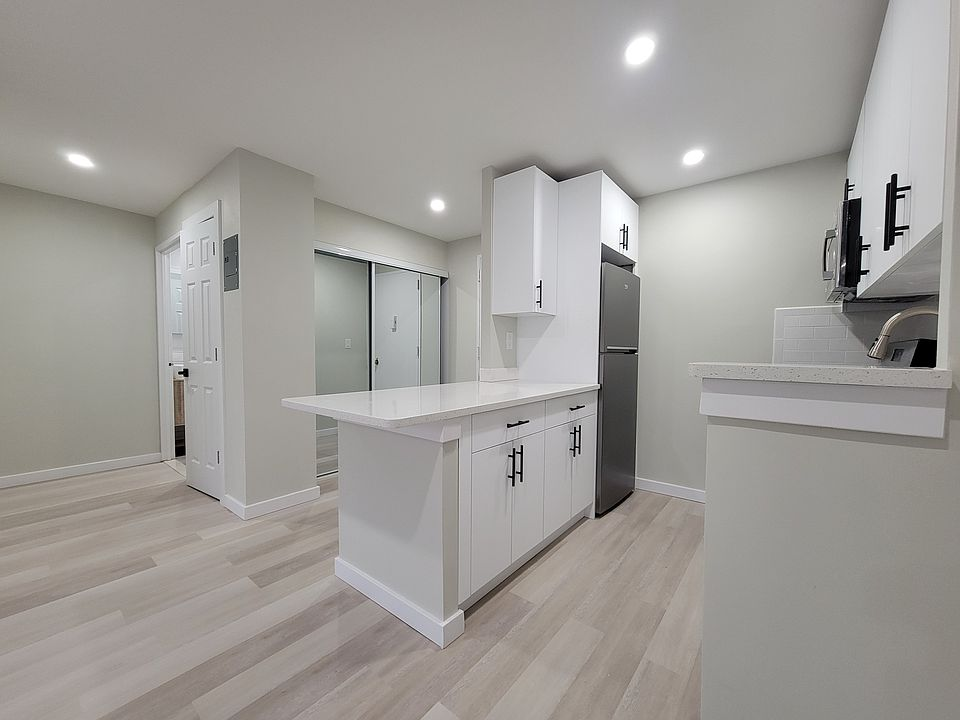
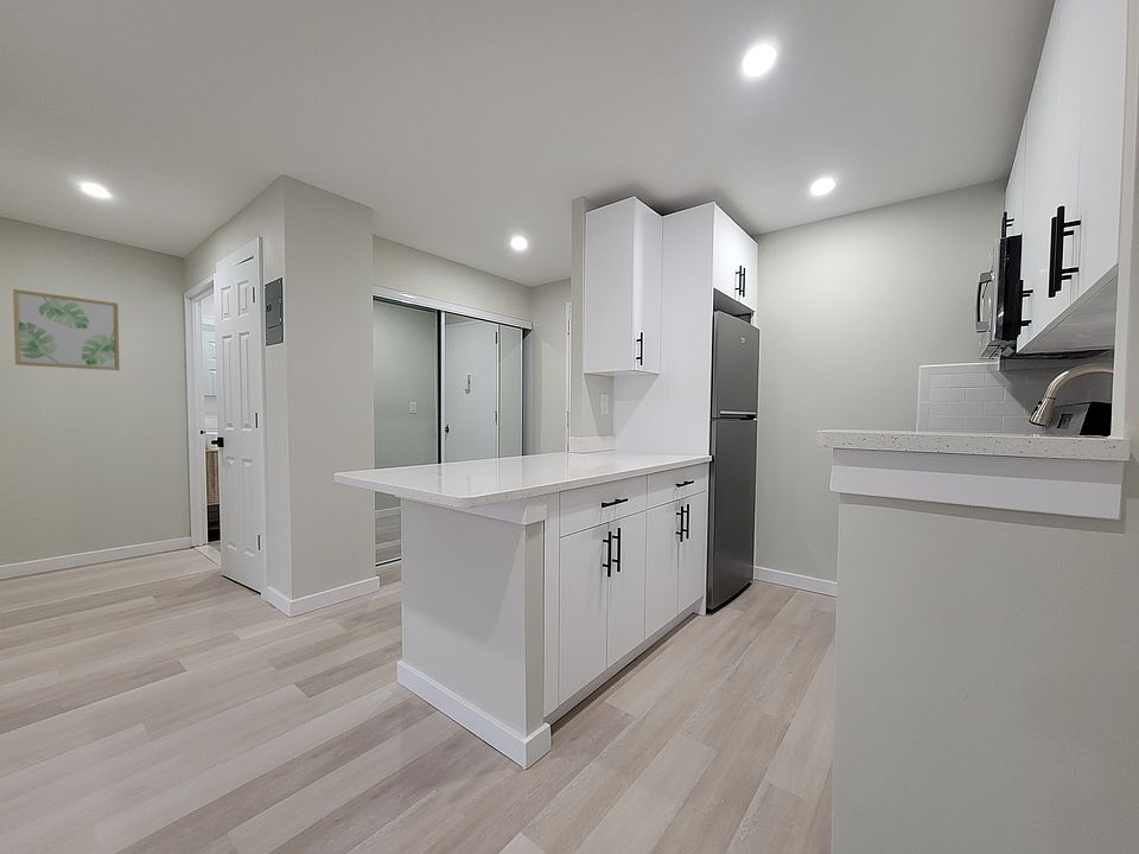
+ wall art [12,288,121,371]
